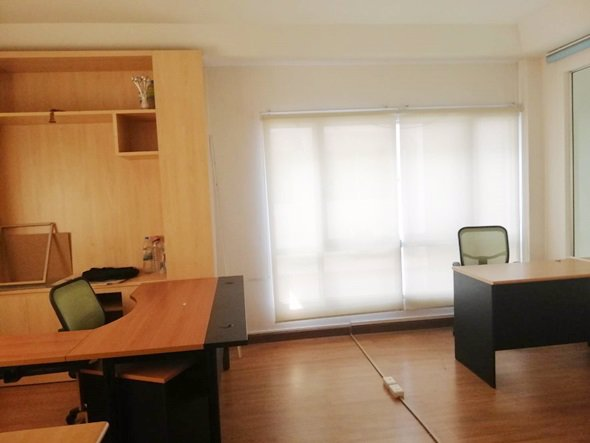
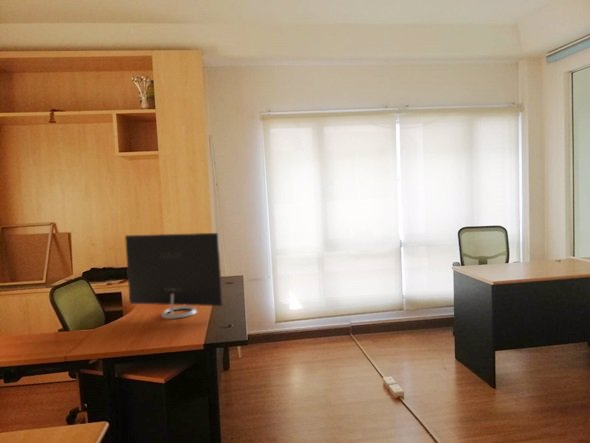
+ monitor [124,232,224,319]
